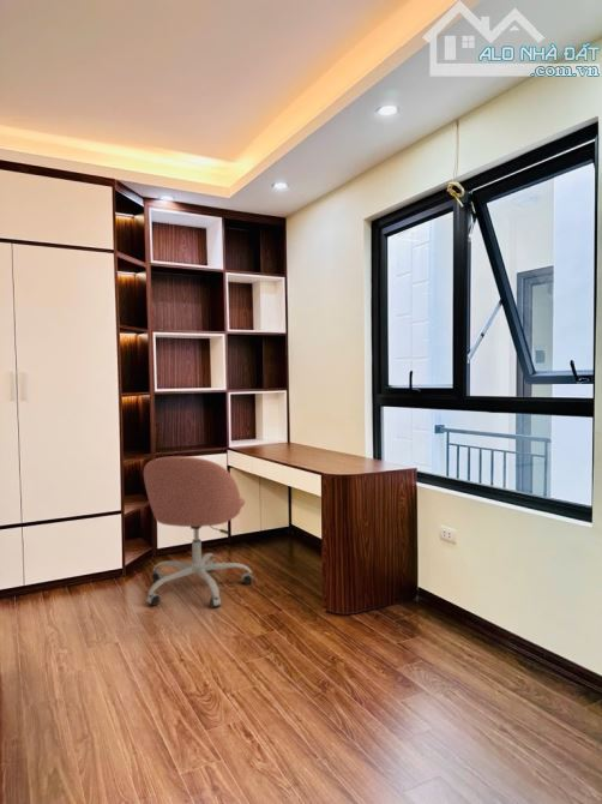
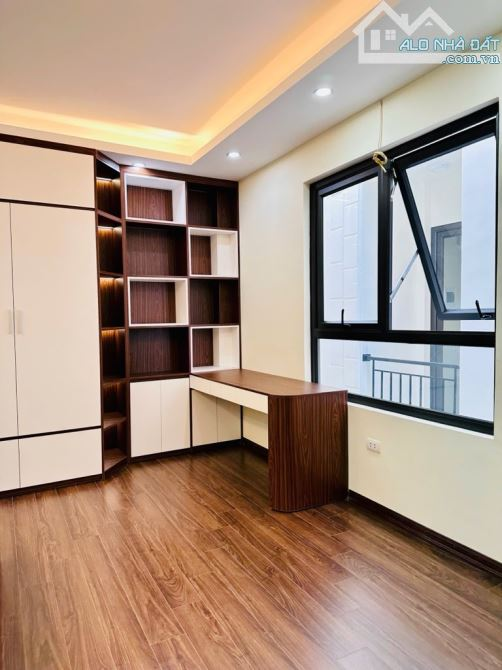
- office chair [143,455,254,610]
